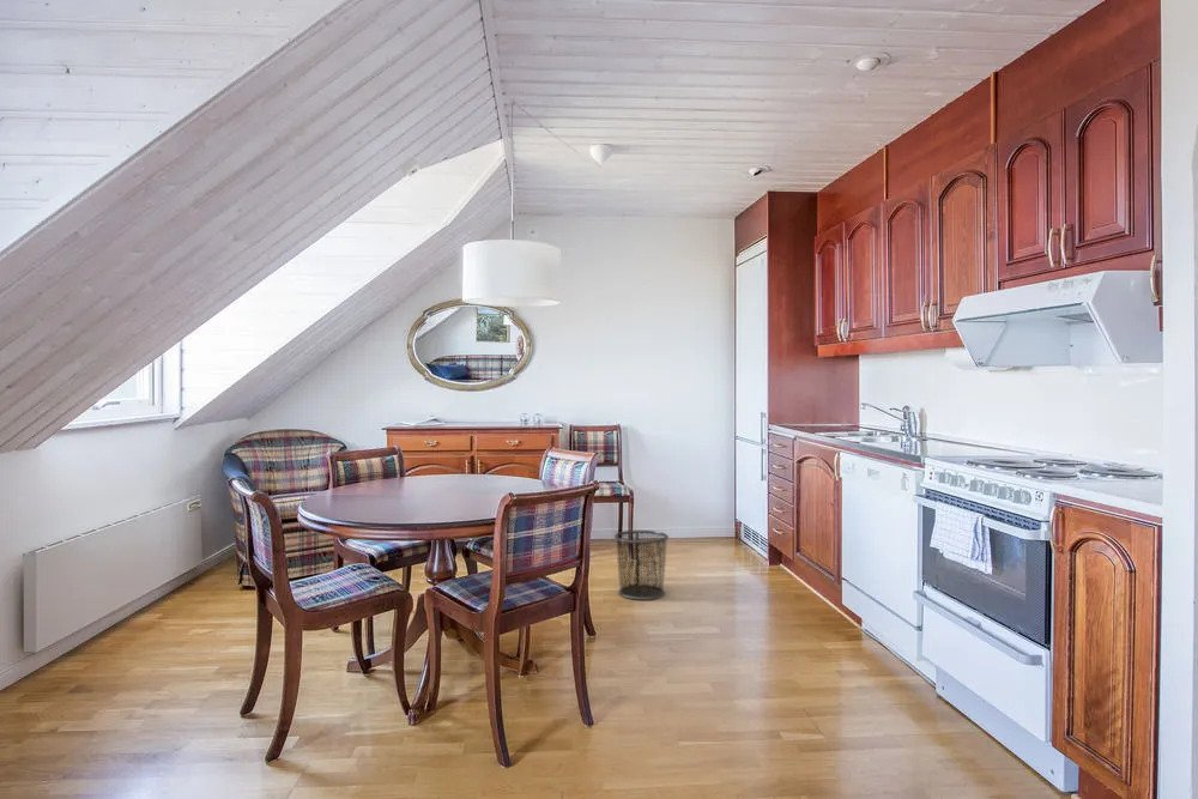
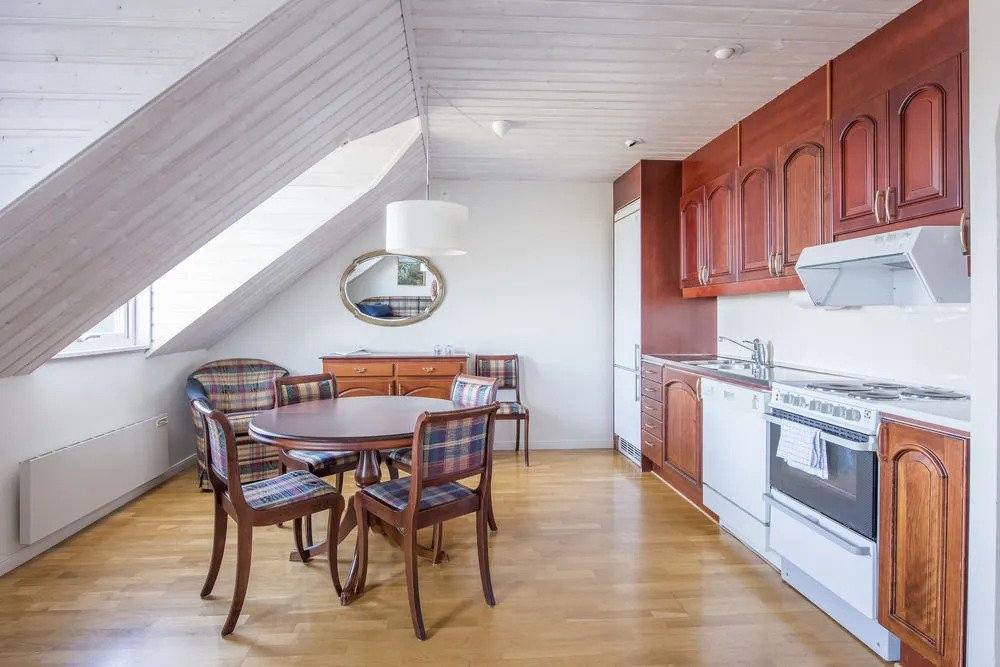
- trash can [613,529,670,601]
